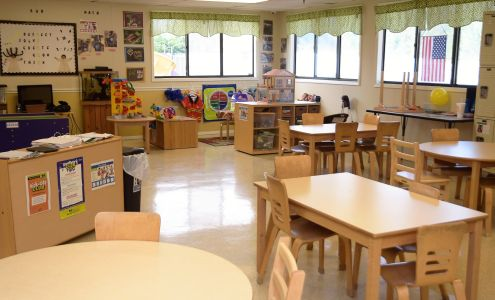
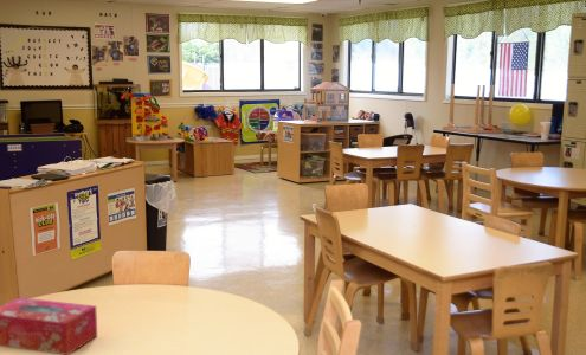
+ tissue box [0,296,98,355]
